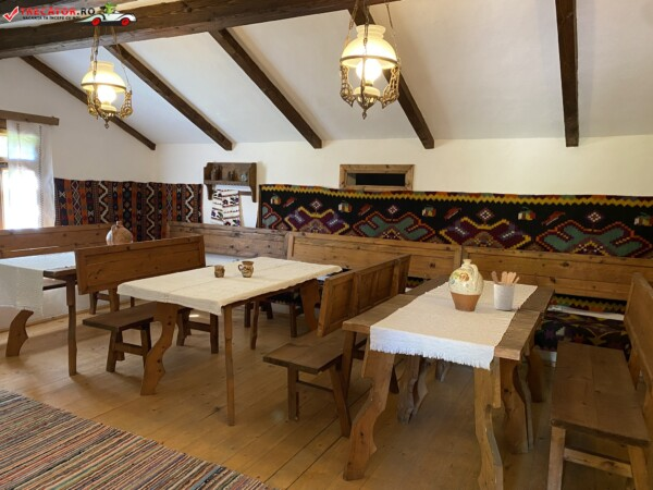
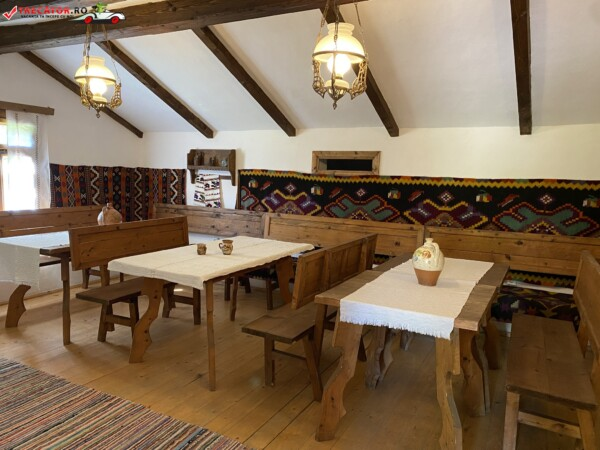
- utensil holder [491,270,520,311]
